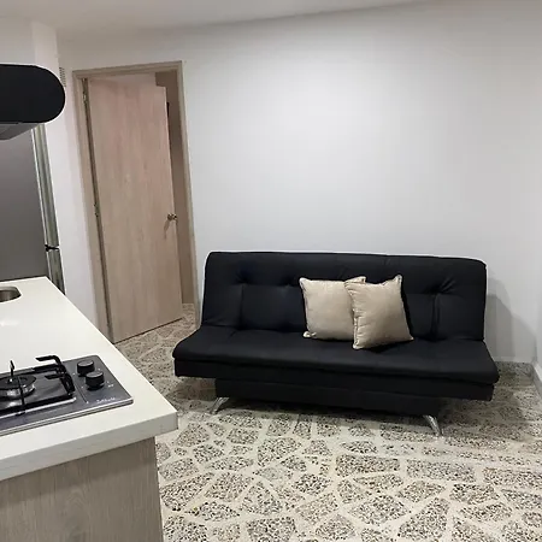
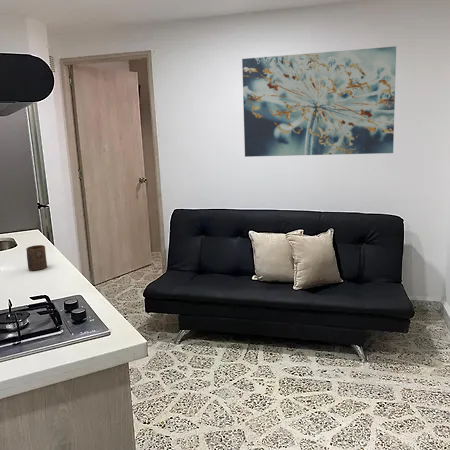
+ cup [25,244,48,271]
+ wall art [241,45,397,158]
